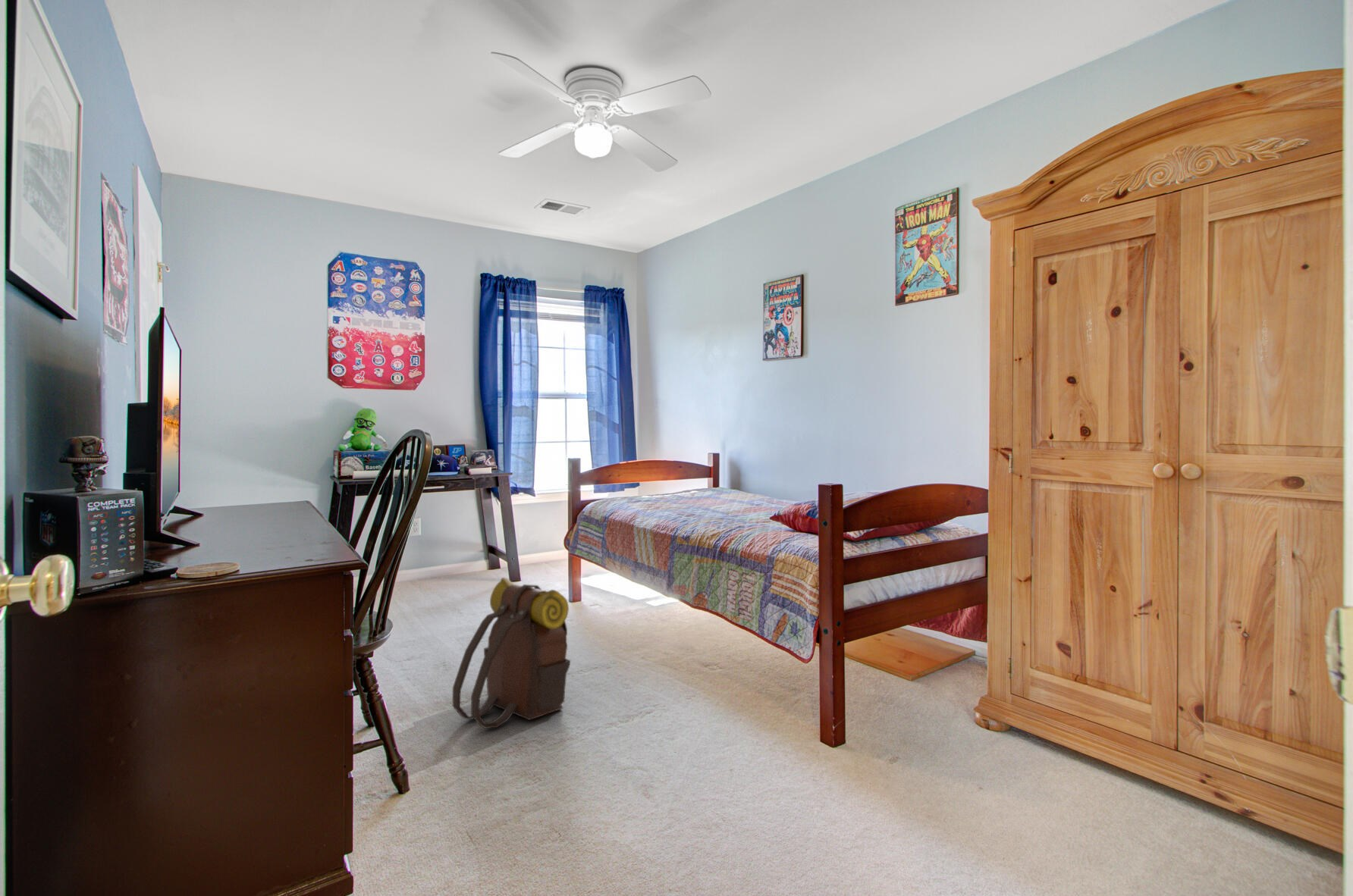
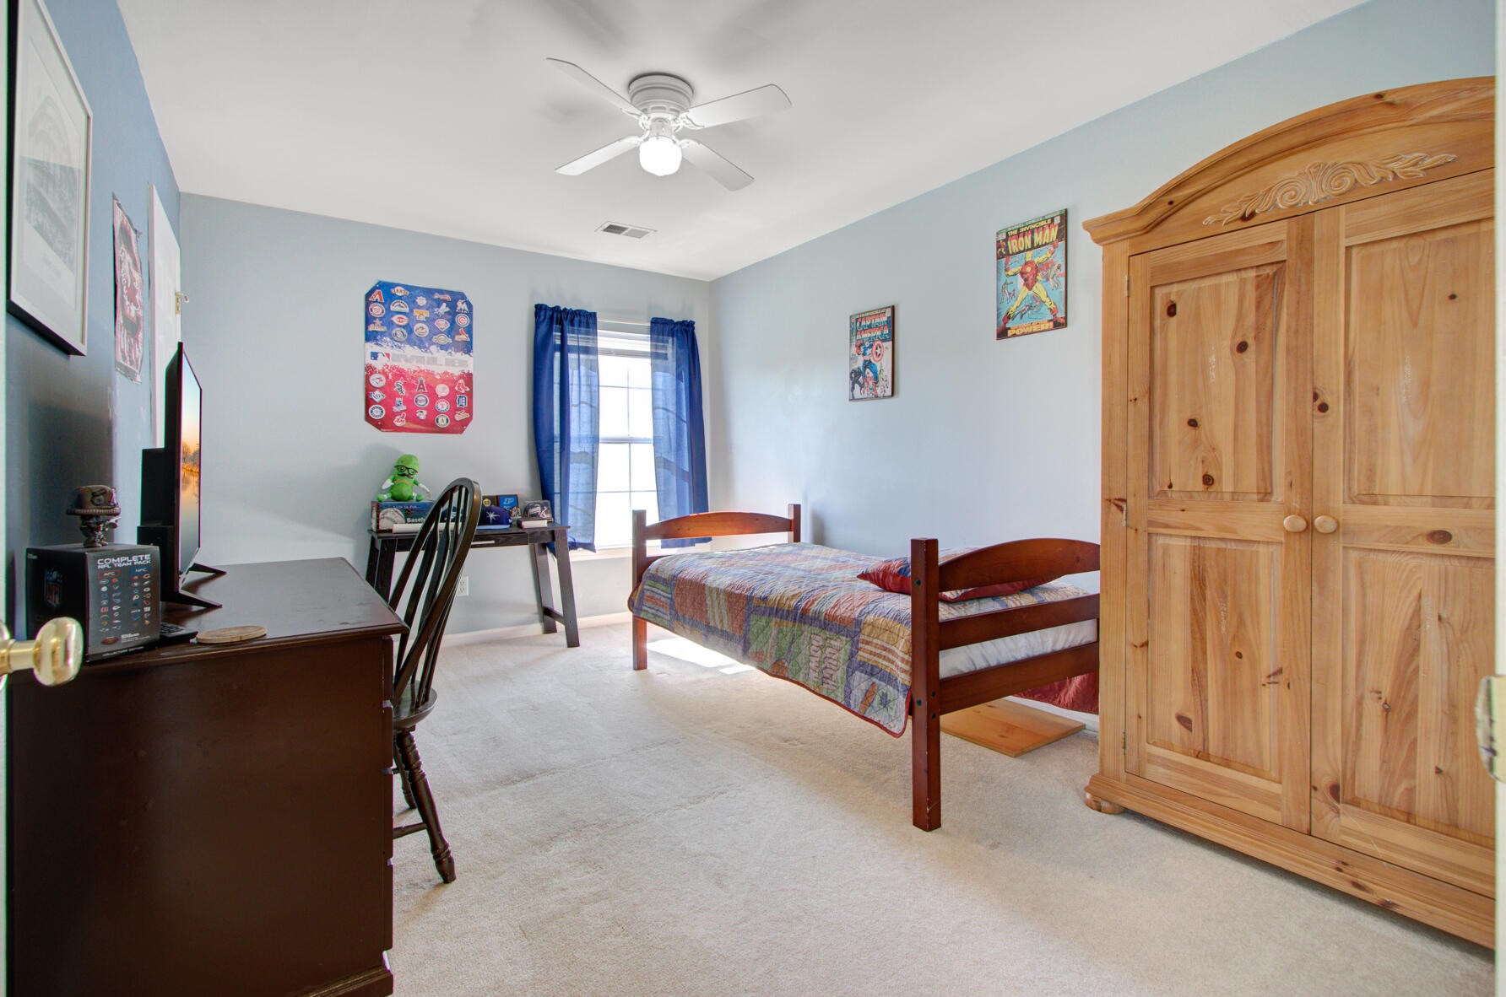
- backpack [452,577,571,729]
